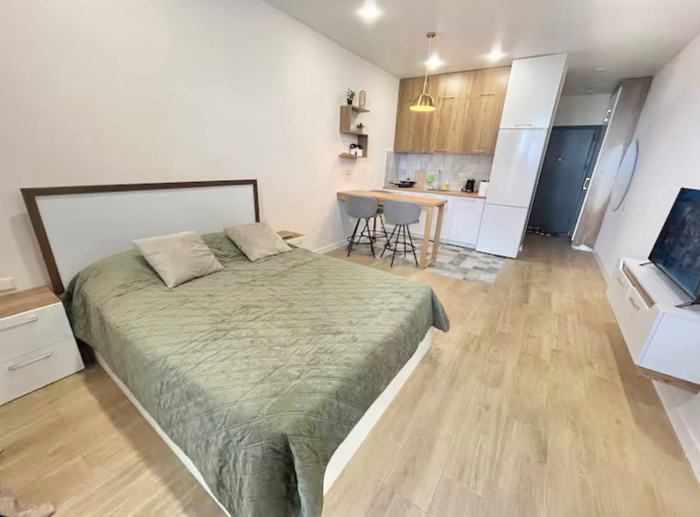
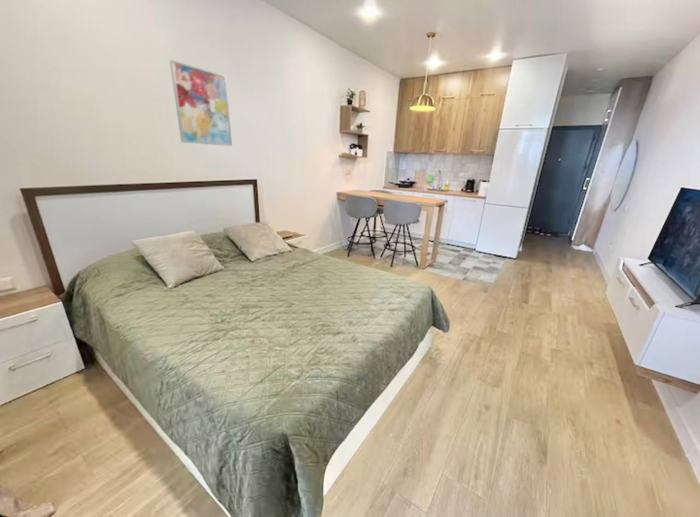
+ wall art [169,59,233,147]
